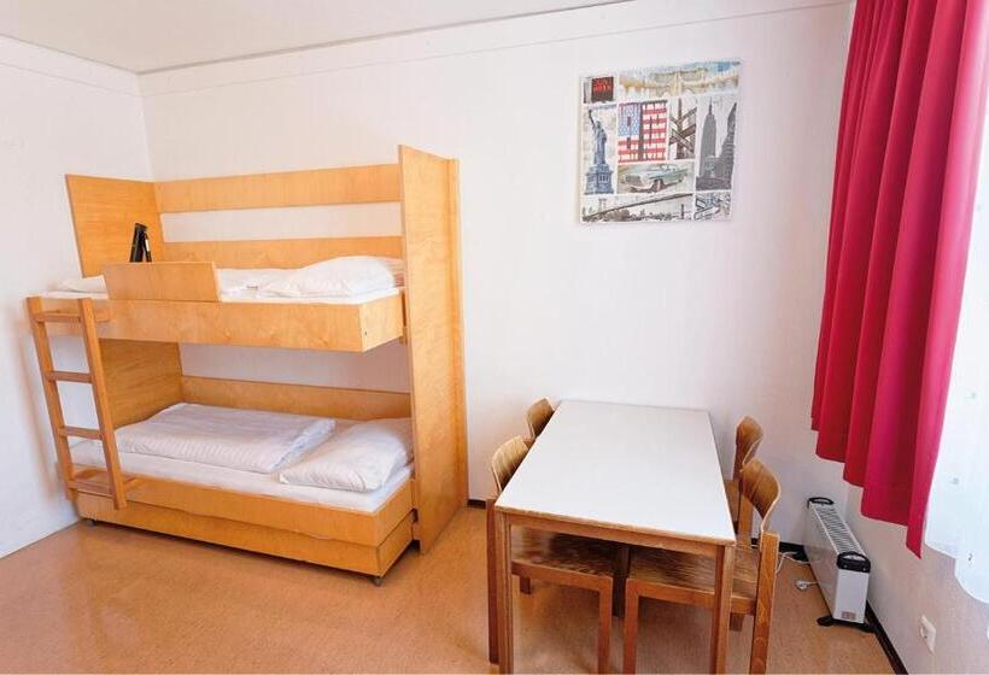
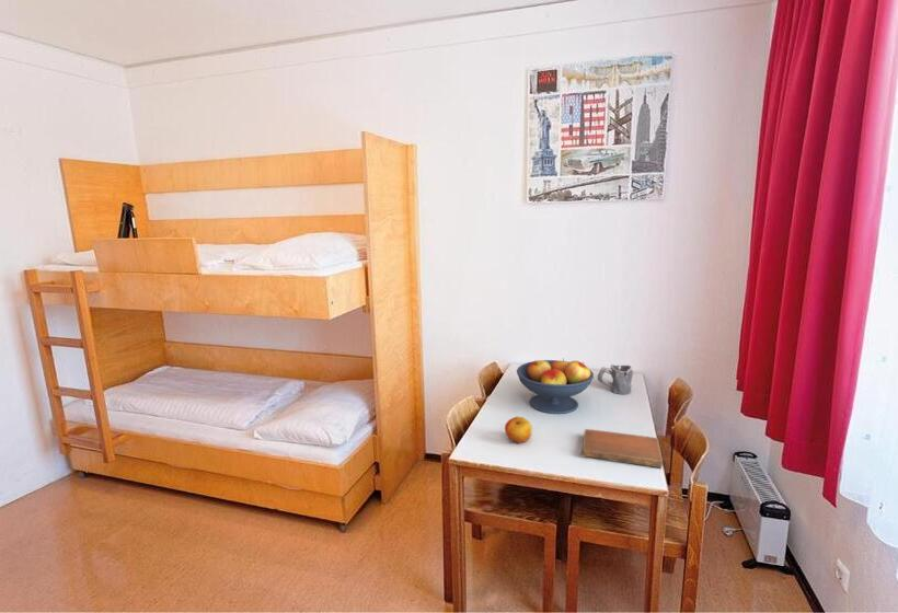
+ notebook [580,428,664,469]
+ apple [504,416,533,444]
+ mug [597,363,634,395]
+ fruit bowl [516,357,595,415]
